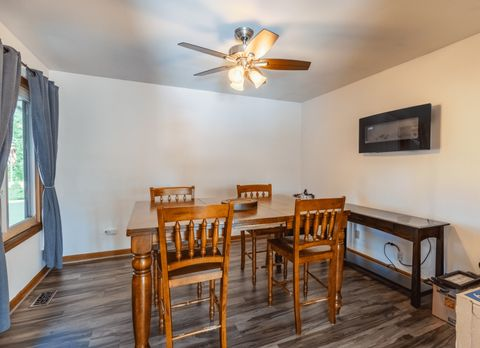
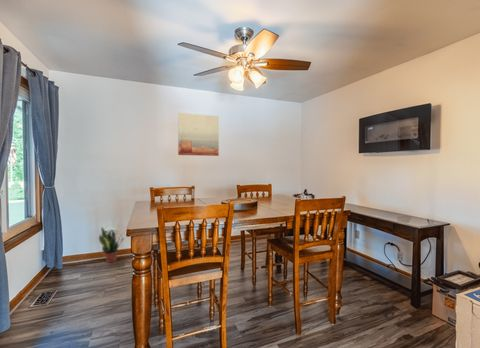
+ wall art [177,112,220,157]
+ potted plant [98,226,125,264]
